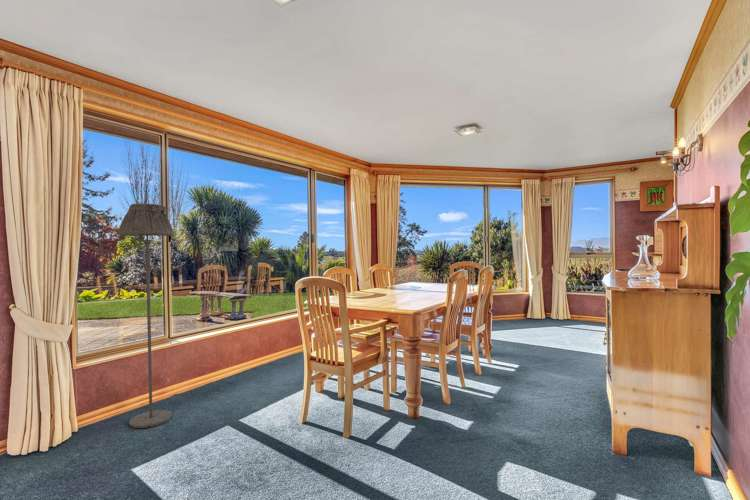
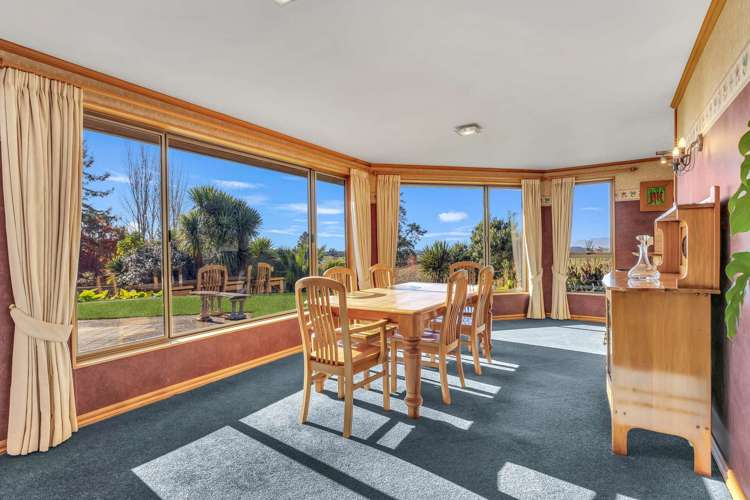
- floor lamp [117,202,175,429]
